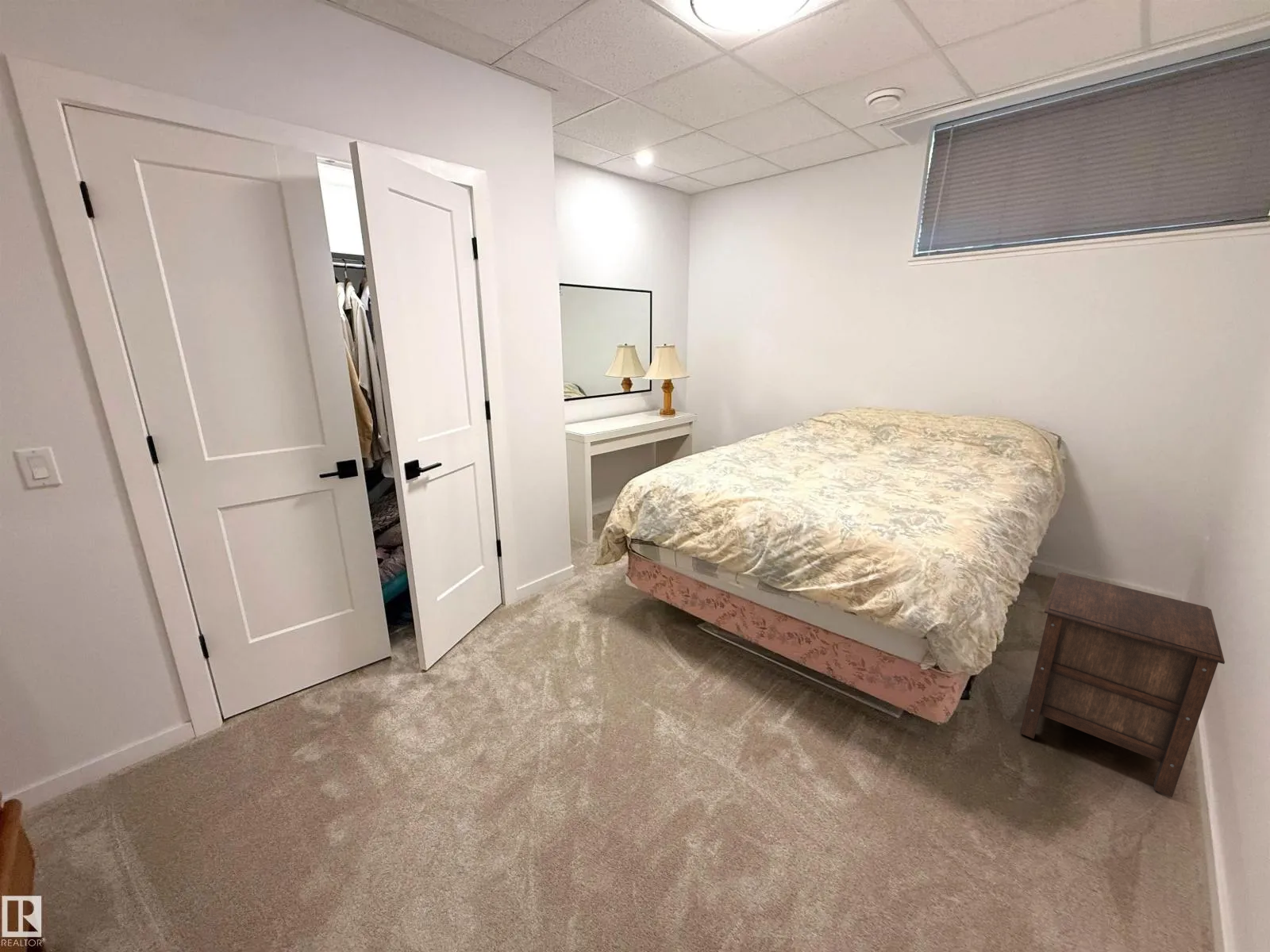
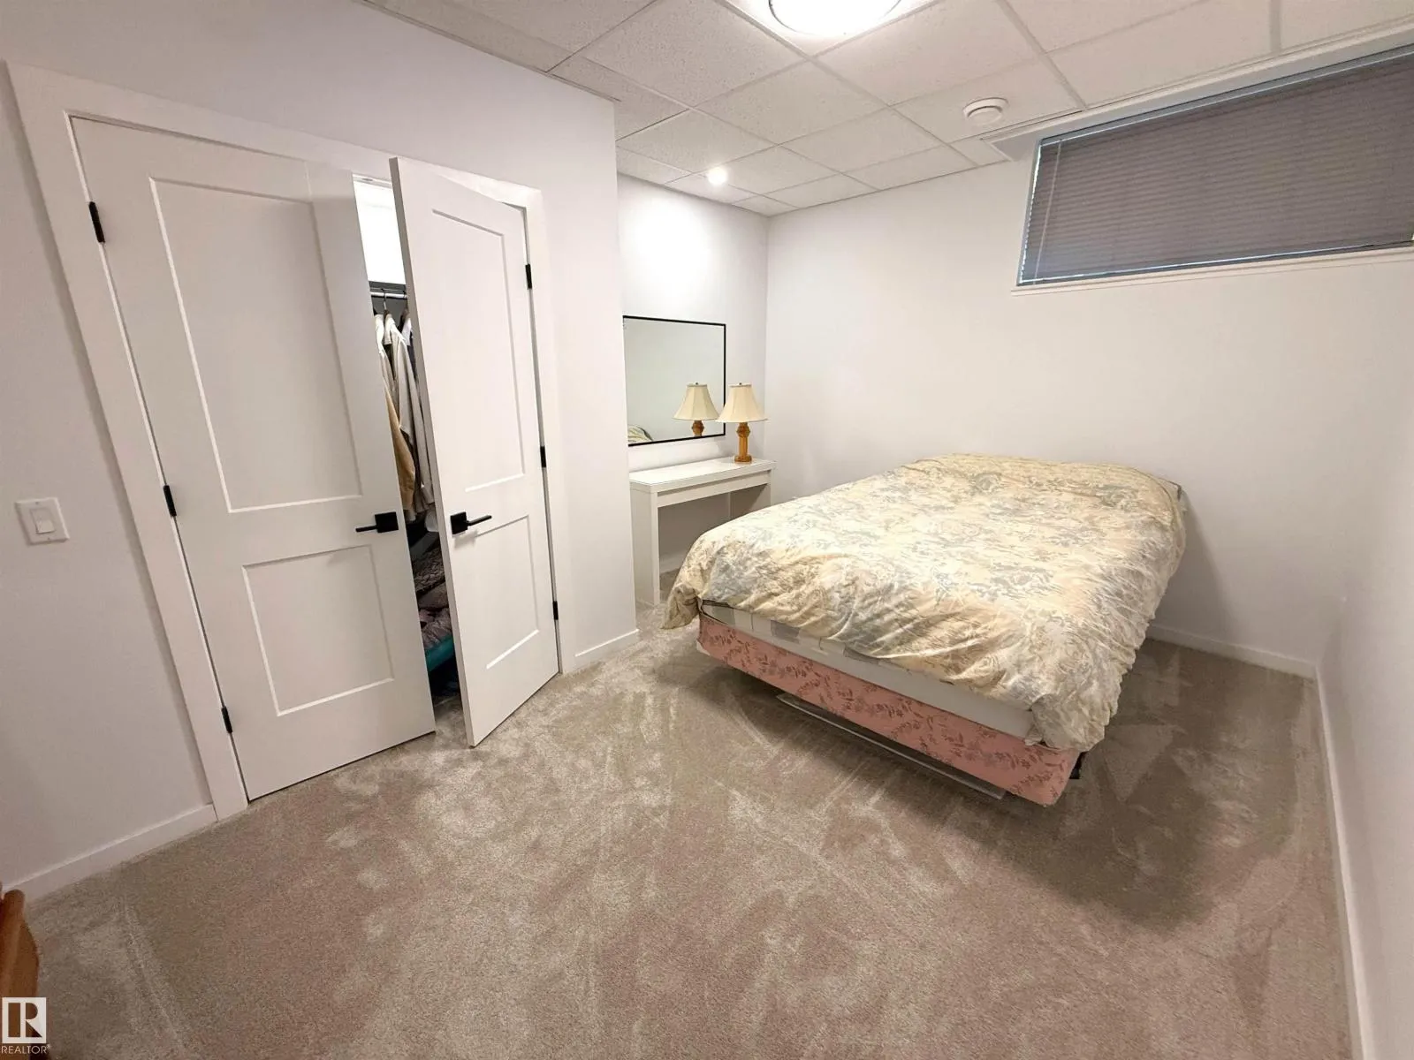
- nightstand [1019,572,1226,798]
